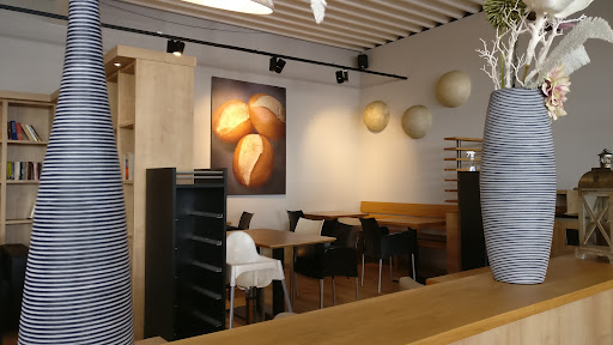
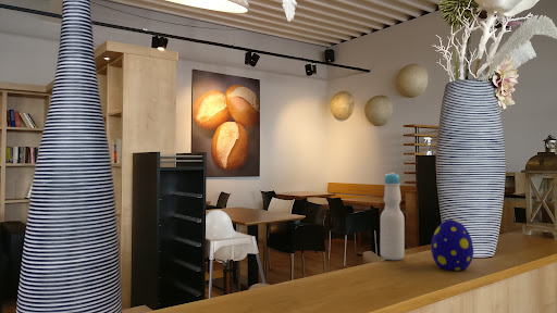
+ decorative egg [430,218,474,272]
+ bottle [380,172,406,261]
